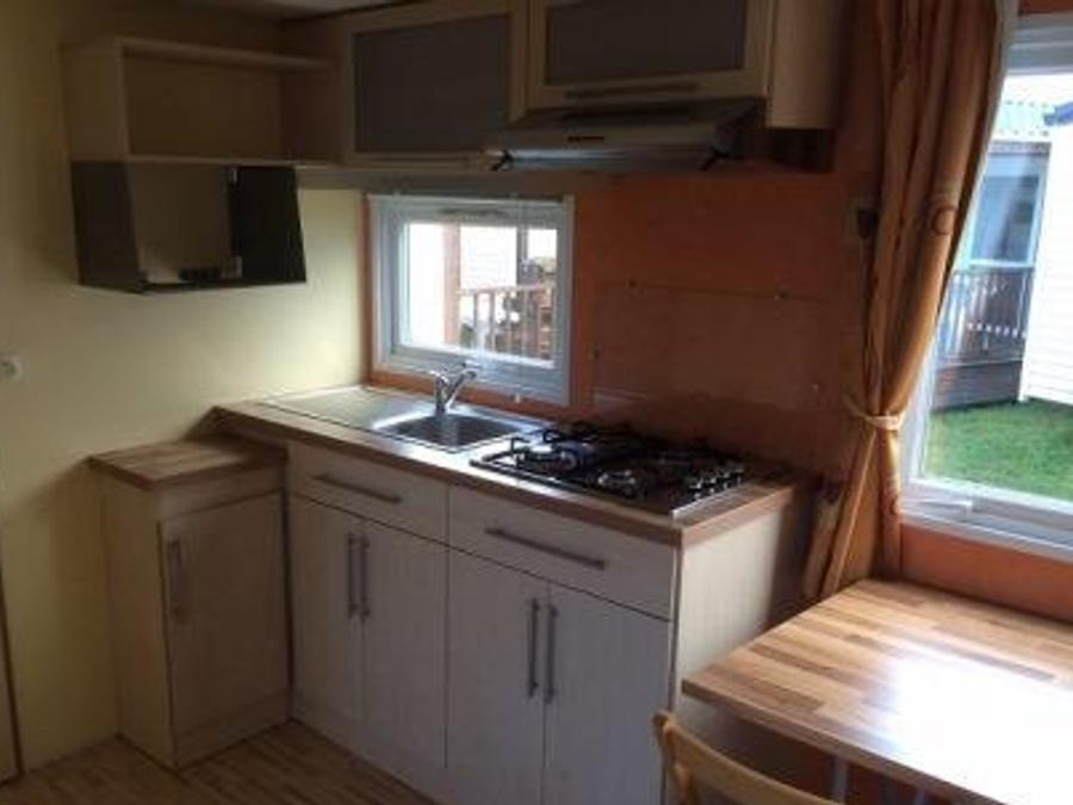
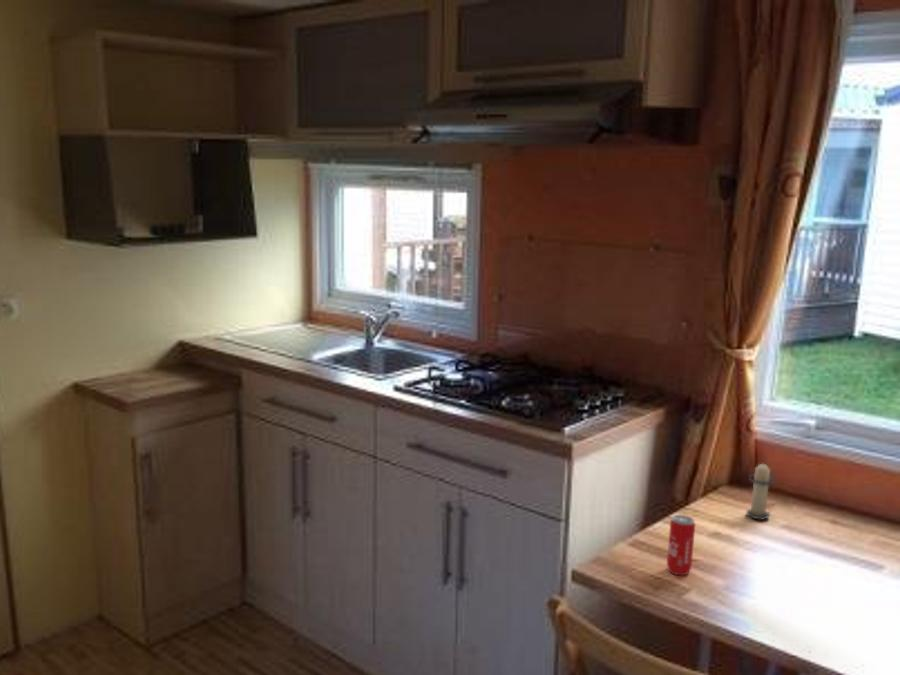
+ candle [745,459,776,521]
+ beverage can [666,514,696,576]
